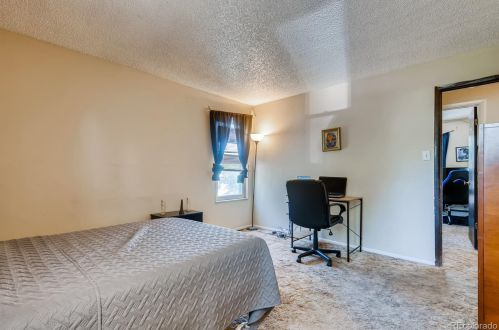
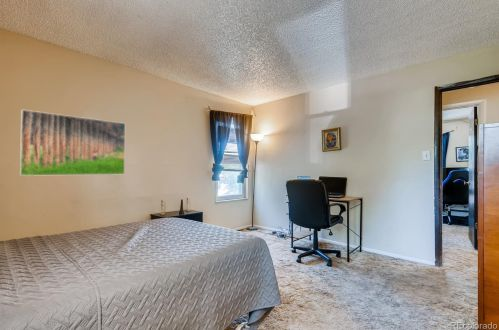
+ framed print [19,109,126,177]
